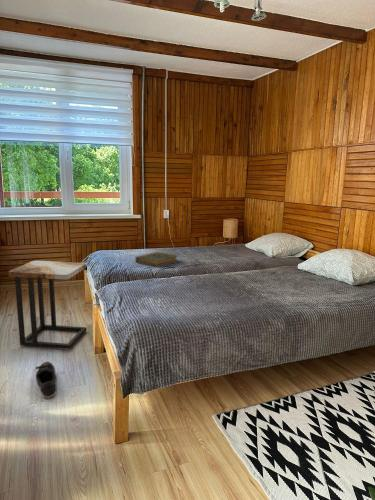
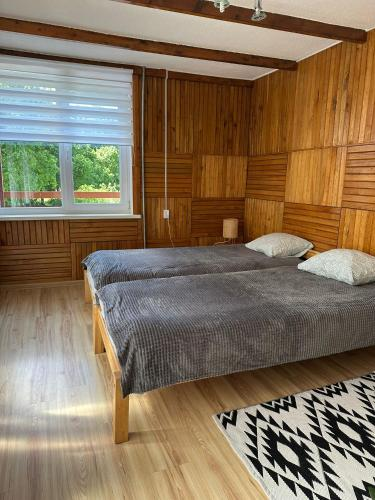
- hardback book [135,250,180,268]
- side table [8,260,87,350]
- shoe [33,361,58,399]
